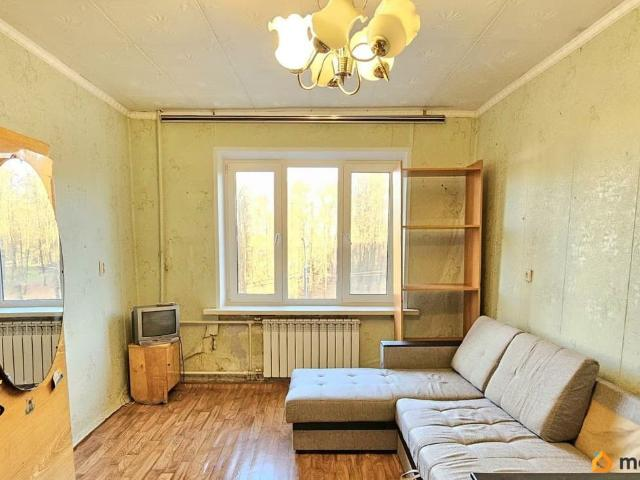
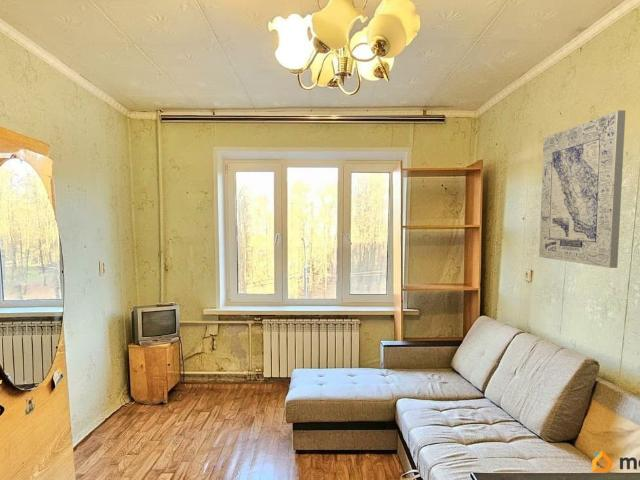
+ wall art [538,109,626,269]
